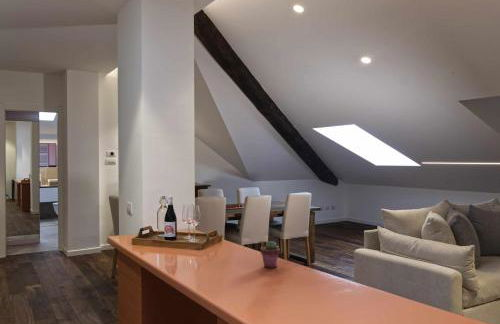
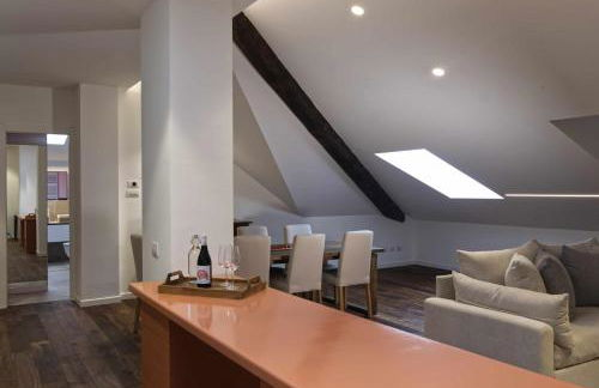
- potted succulent [260,240,281,269]
